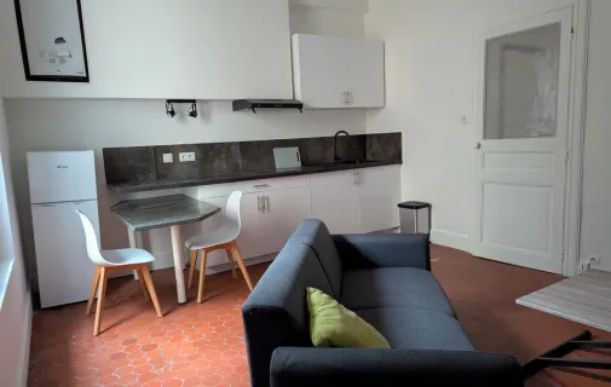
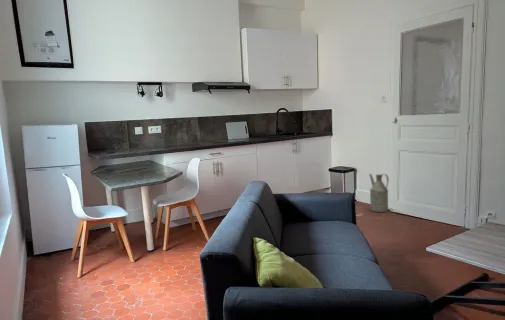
+ watering can [368,173,390,213]
